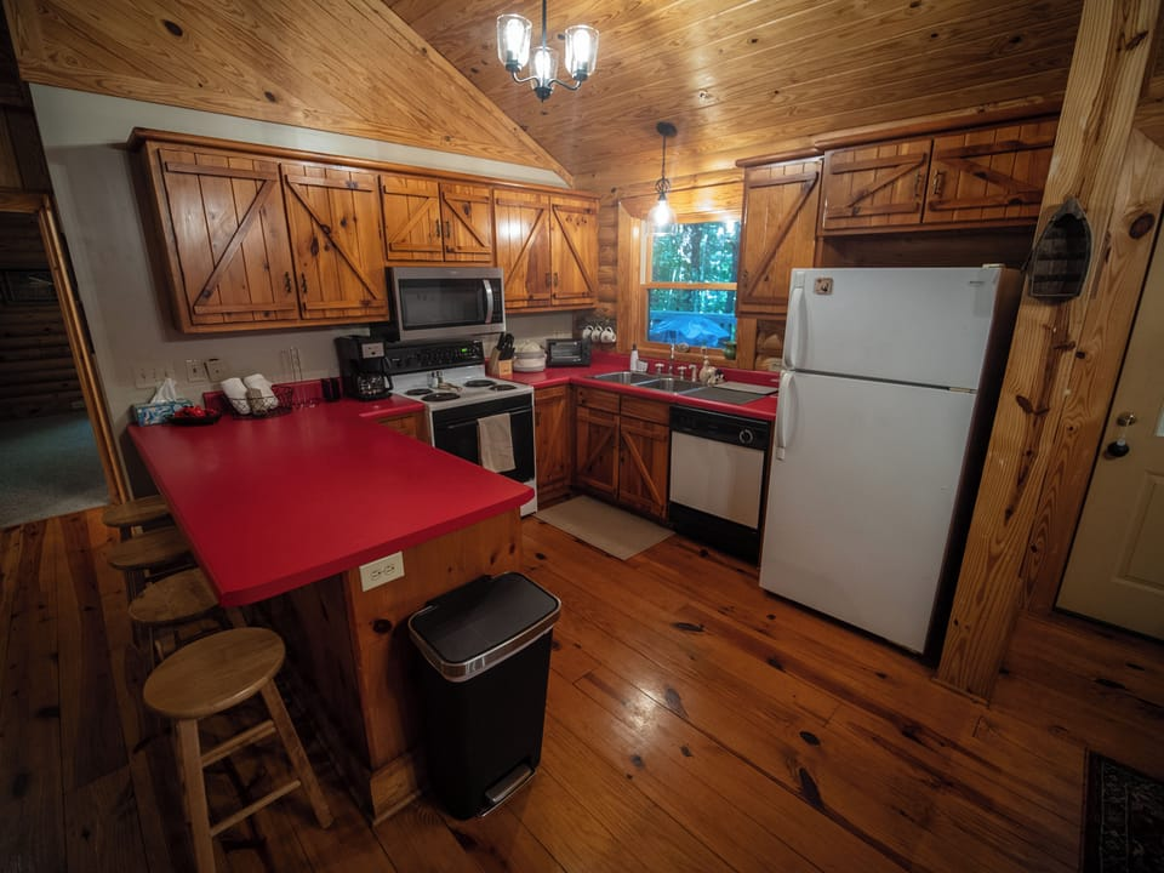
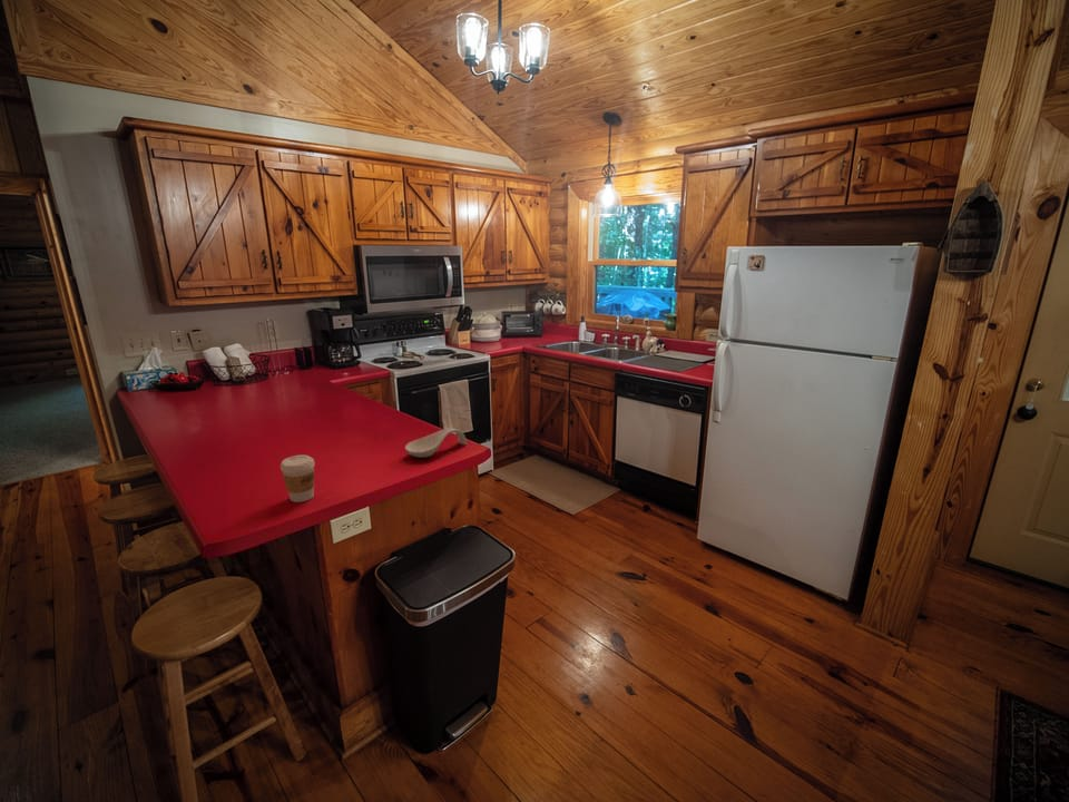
+ coffee cup [279,454,316,503]
+ spoon rest [404,427,468,459]
